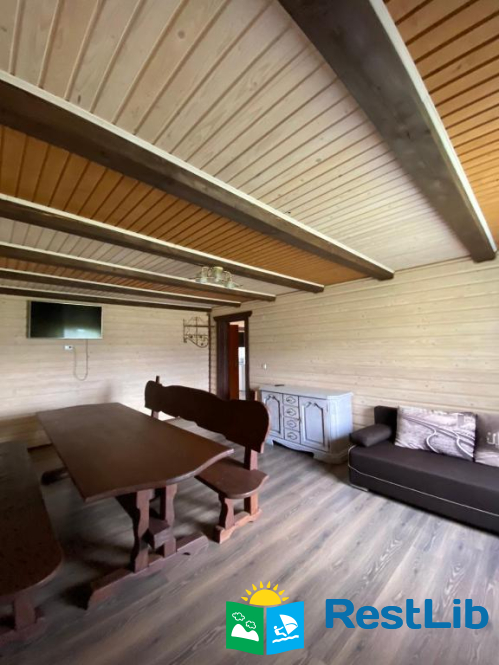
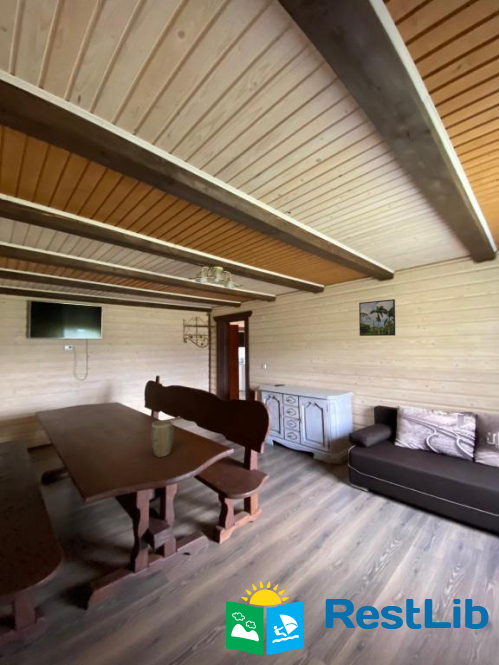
+ plant pot [151,419,174,458]
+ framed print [358,298,396,337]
